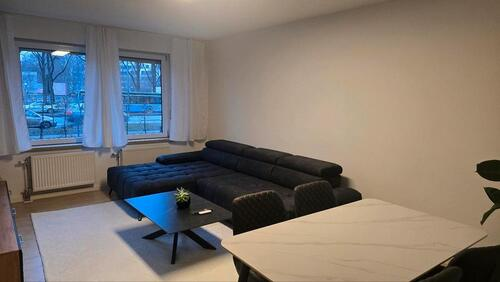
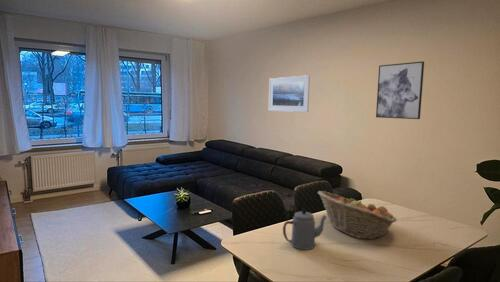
+ fruit basket [317,190,398,240]
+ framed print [268,74,311,113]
+ wall art [375,60,425,120]
+ teapot [282,209,327,251]
